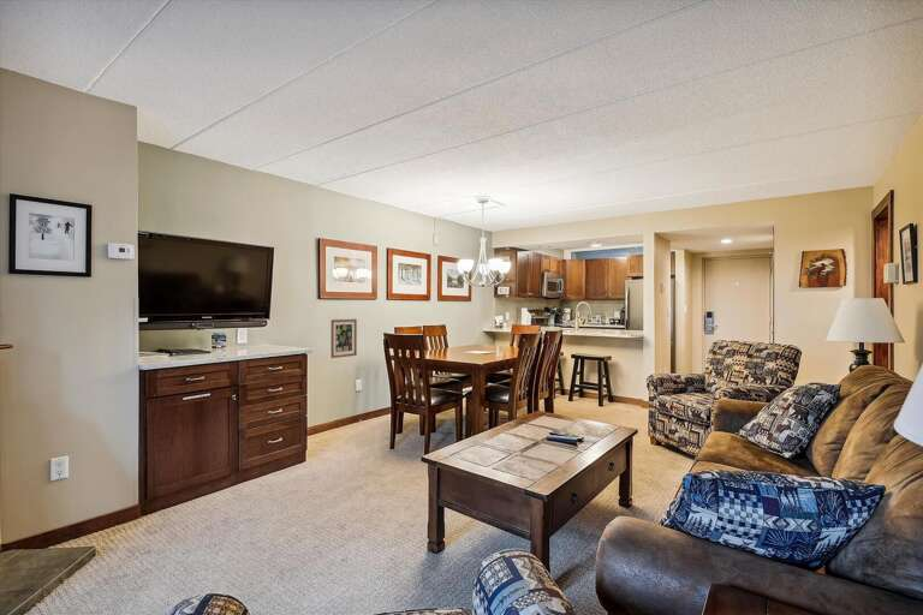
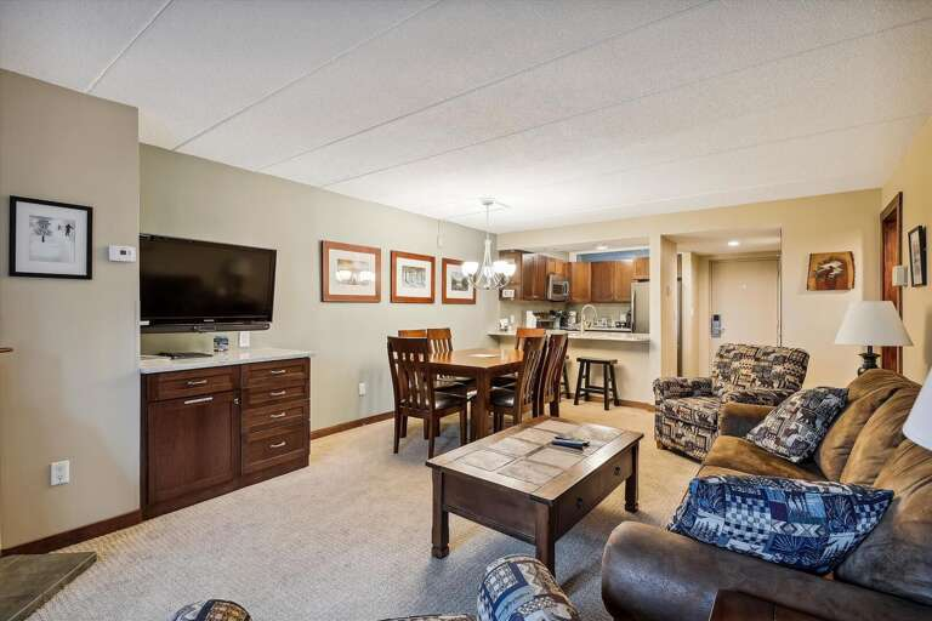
- wall art [331,318,358,359]
